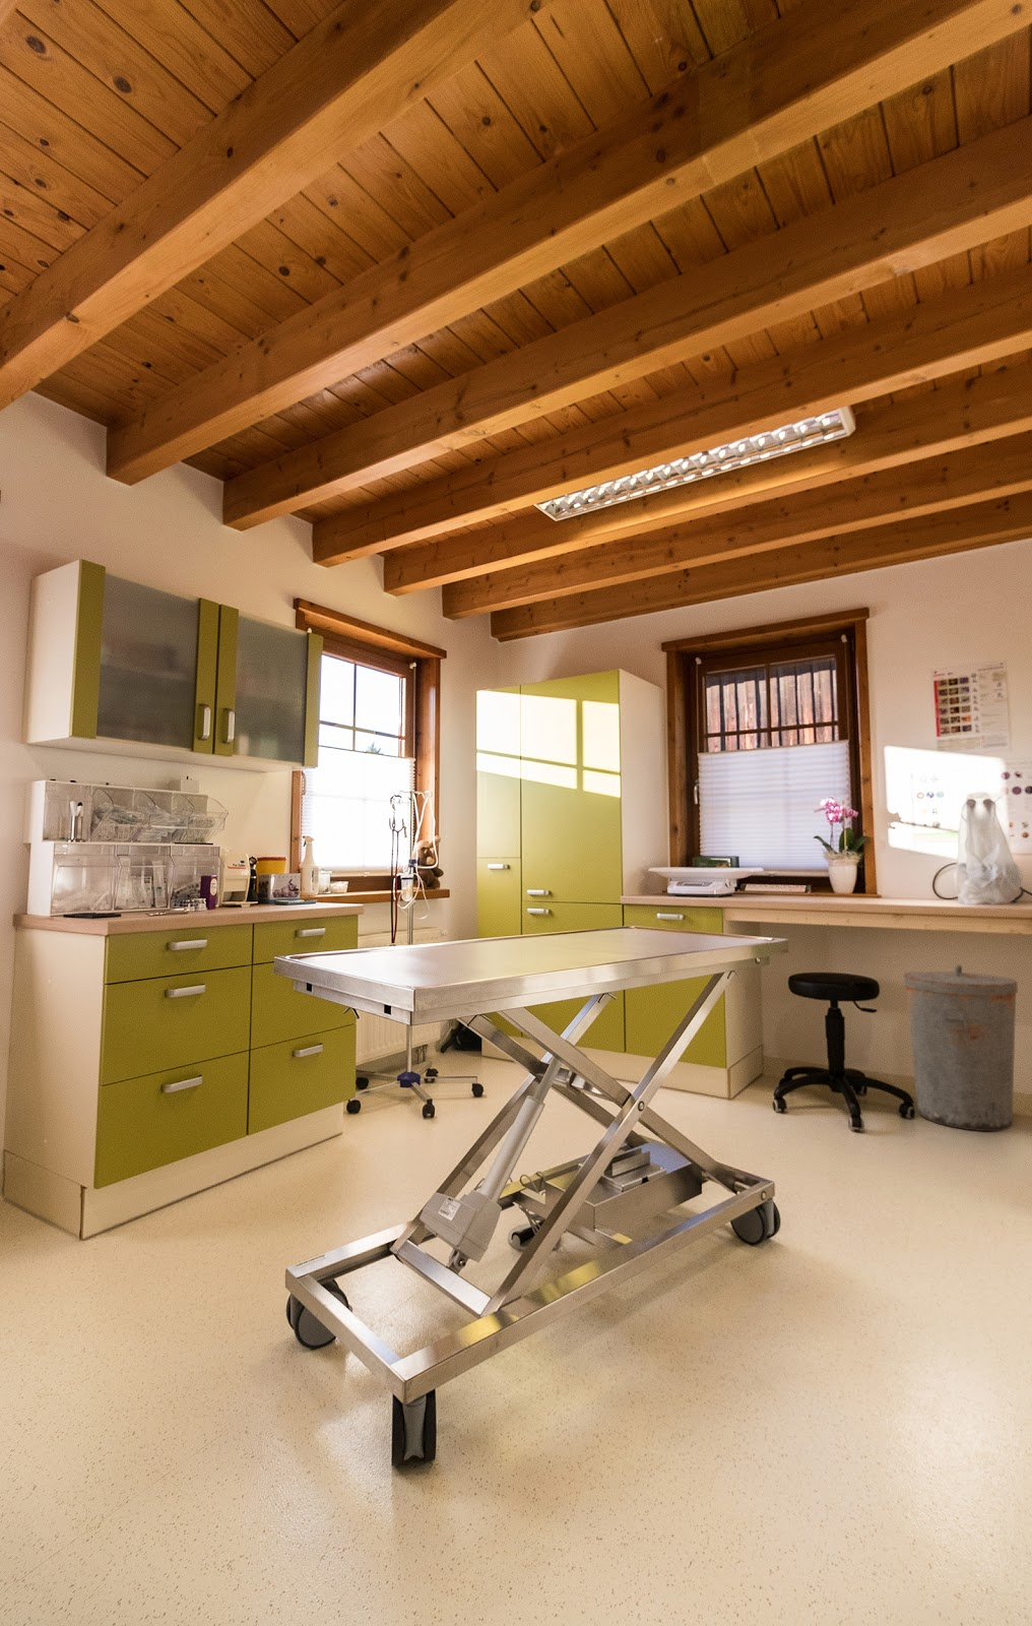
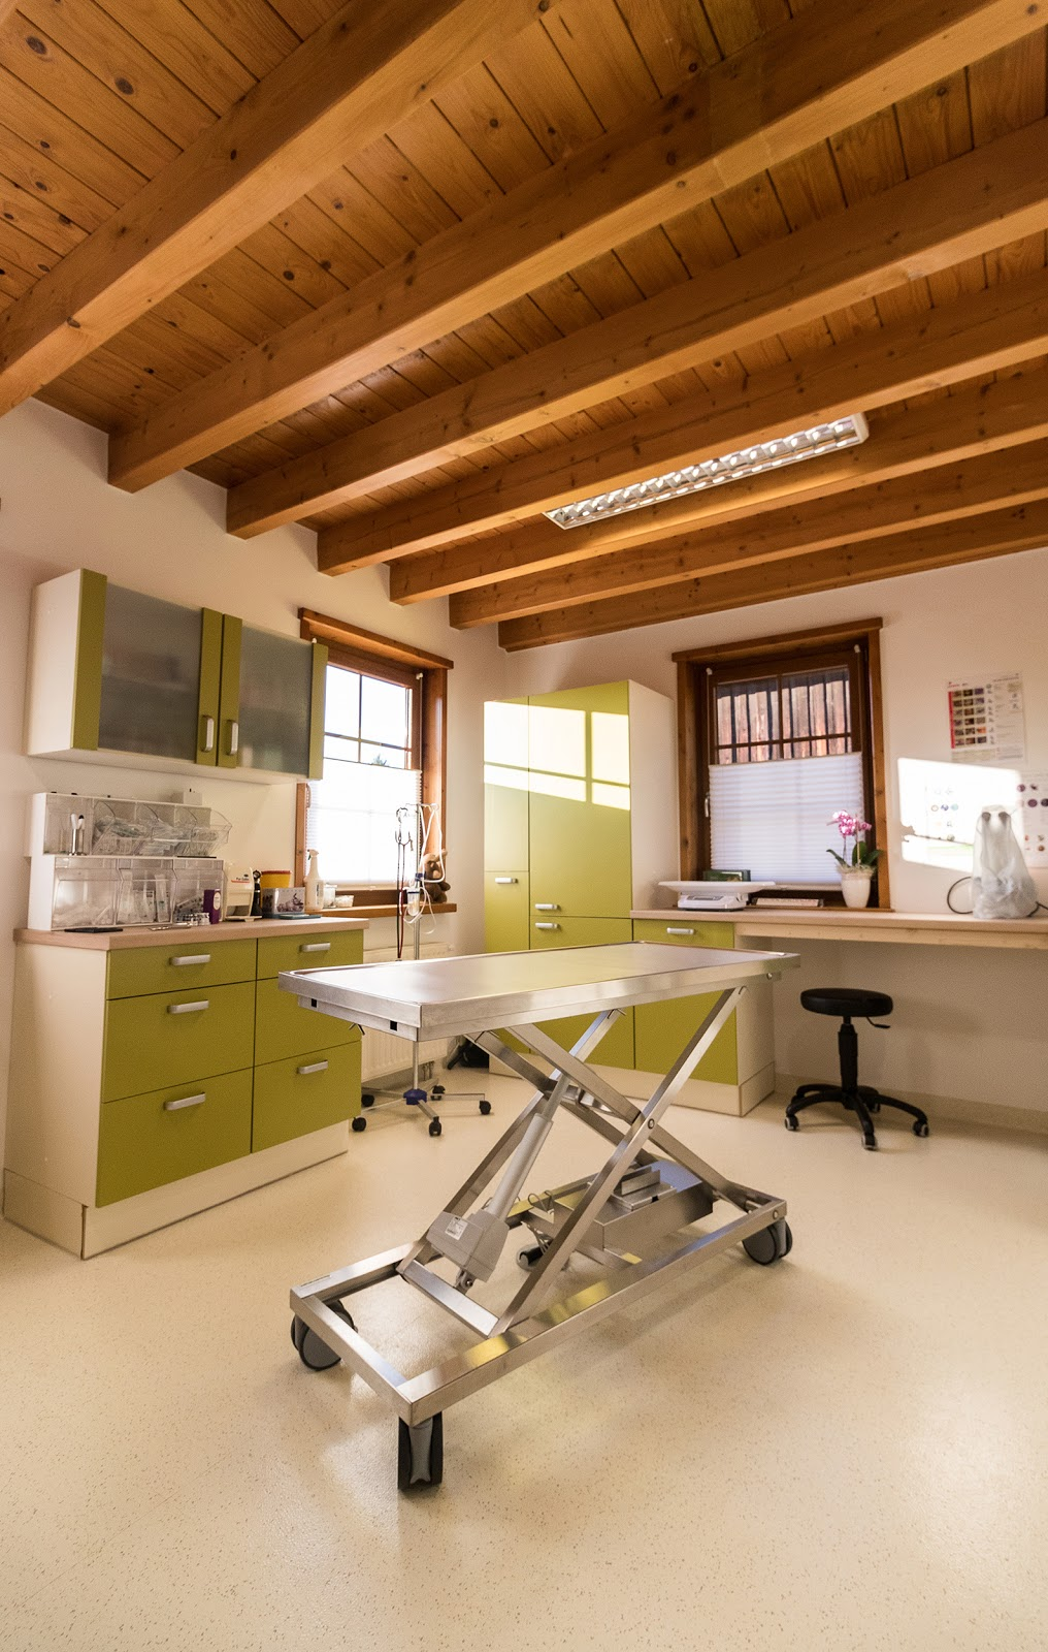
- trash can [903,964,1019,1132]
